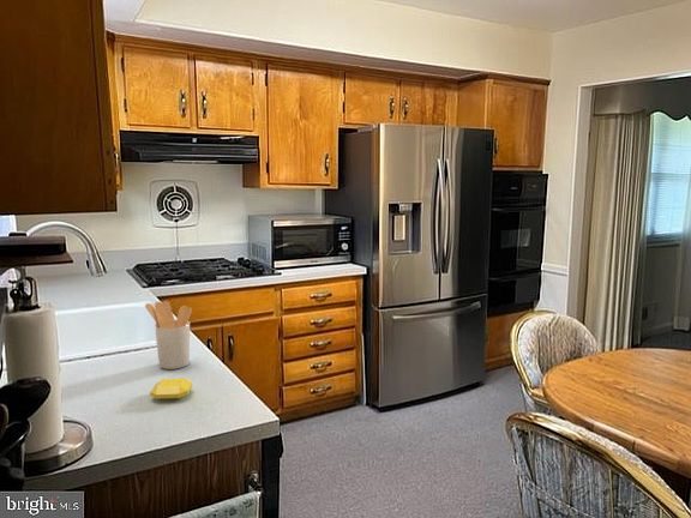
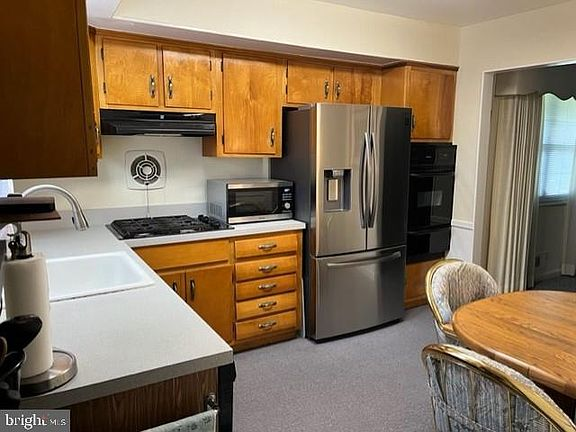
- utensil holder [144,300,193,371]
- soap bar [149,378,193,400]
